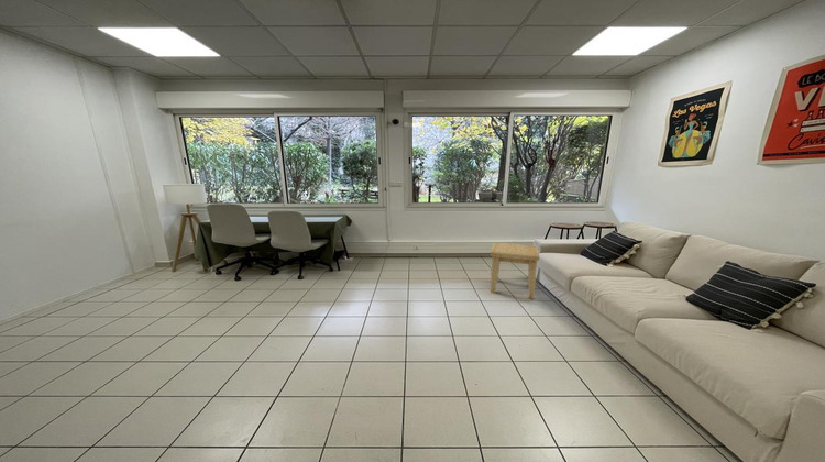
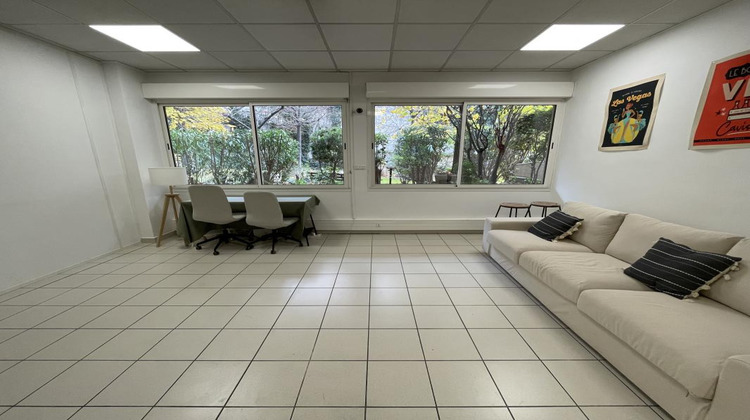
- side table [490,242,540,300]
